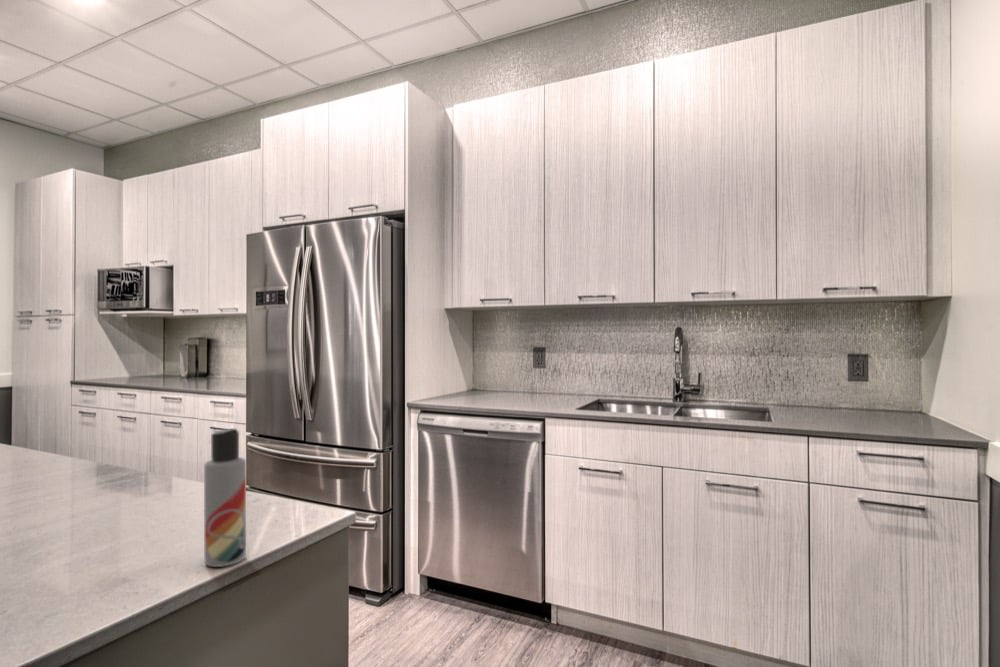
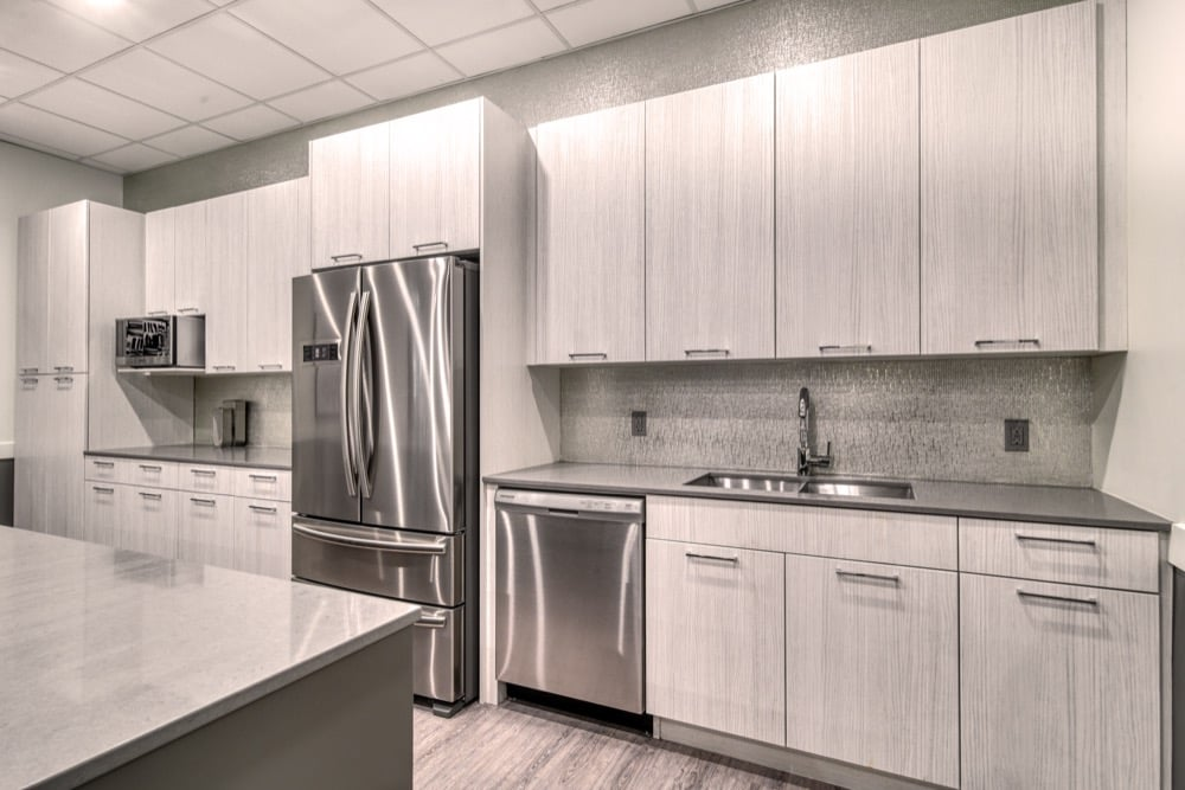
- lotion bottle [203,427,247,568]
